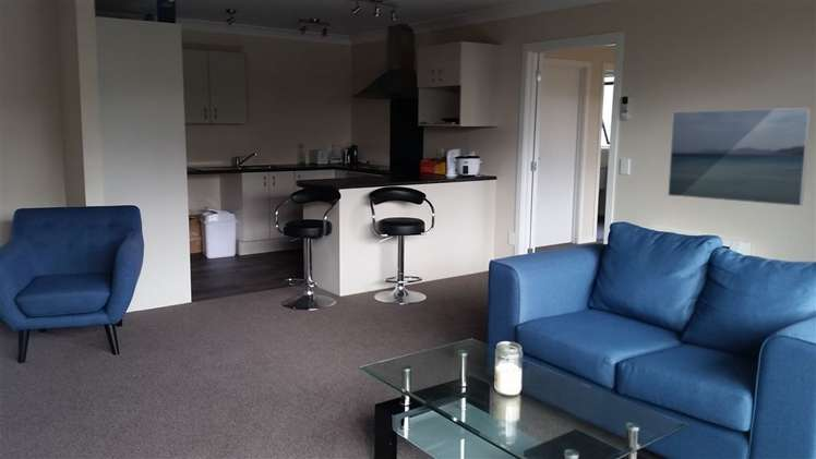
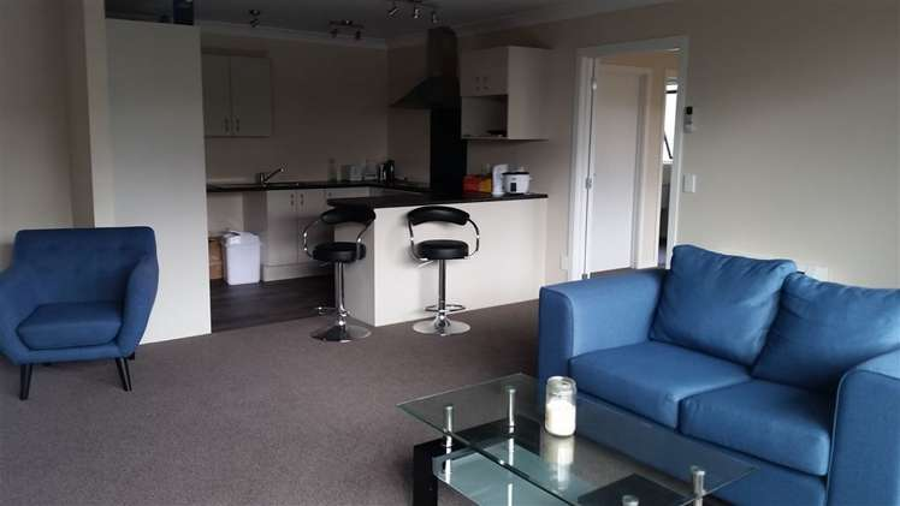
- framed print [667,107,813,207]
